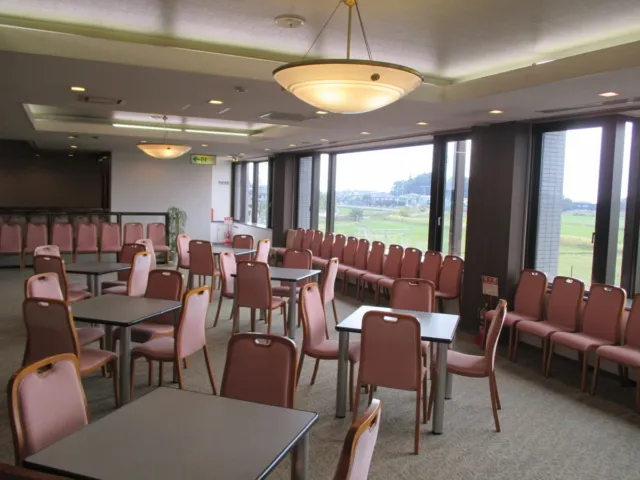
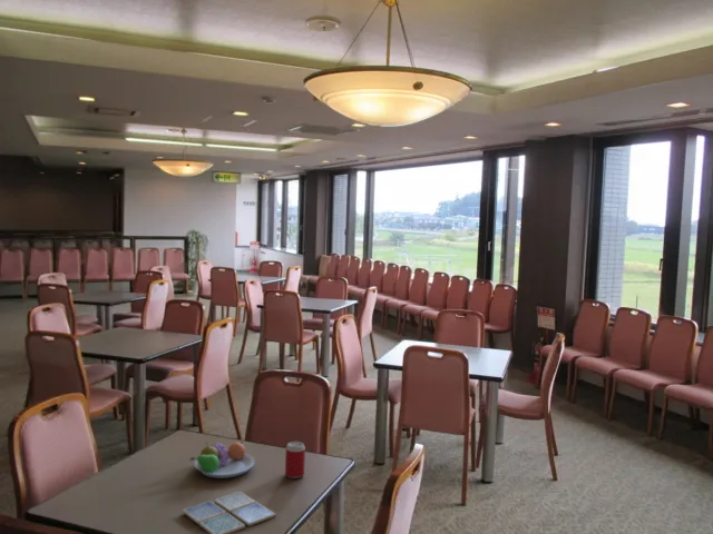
+ beverage can [284,441,306,479]
+ fruit bowl [188,441,256,479]
+ drink coaster [182,491,276,534]
